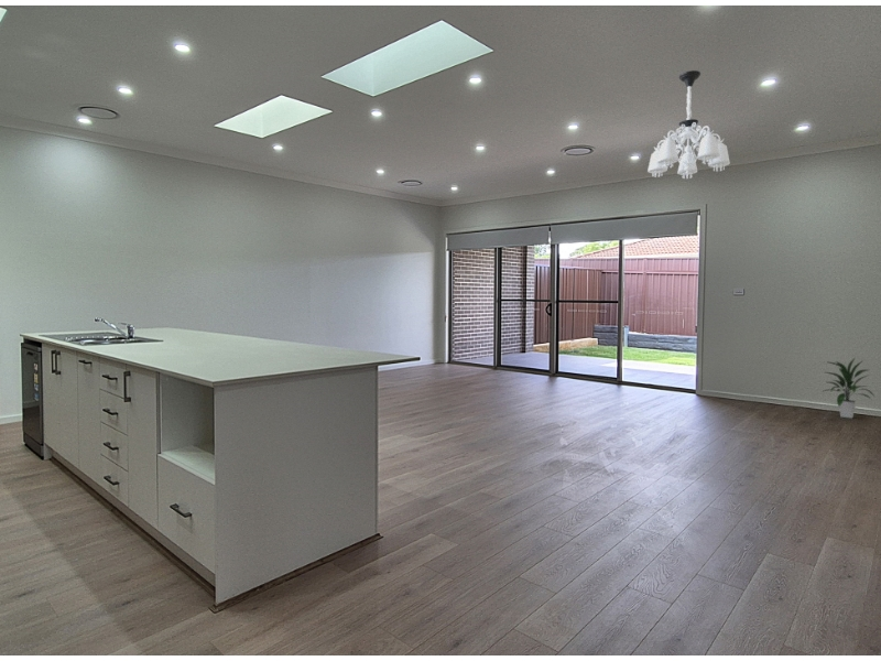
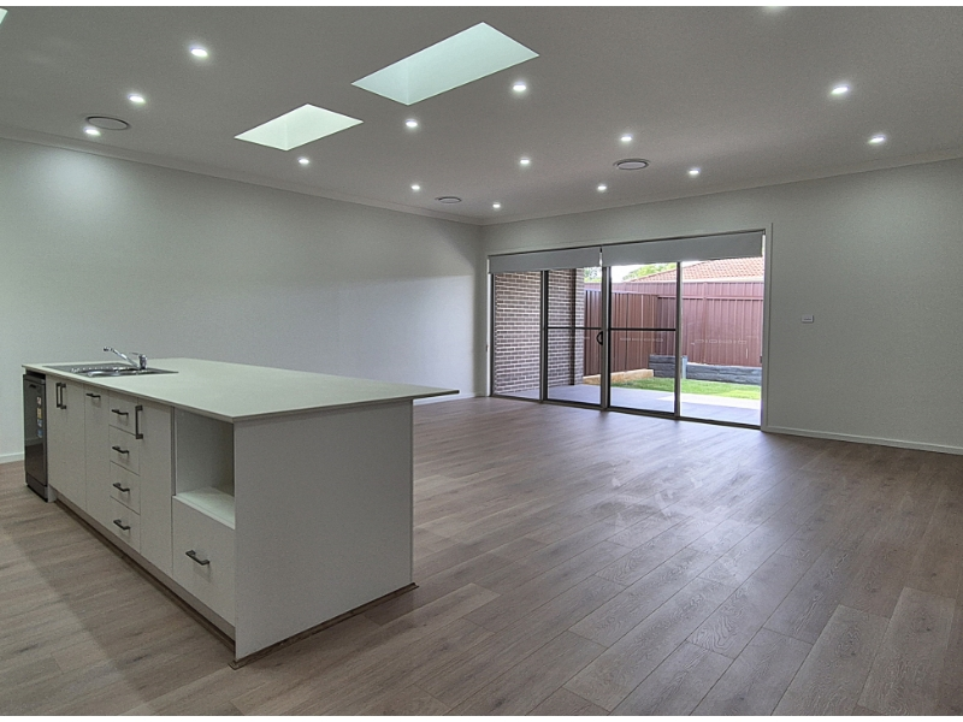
- indoor plant [820,356,875,420]
- chandelier [646,69,731,180]
